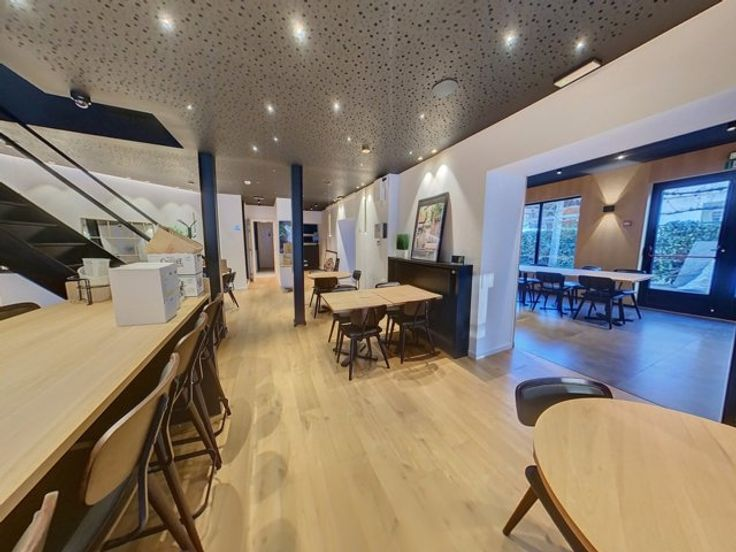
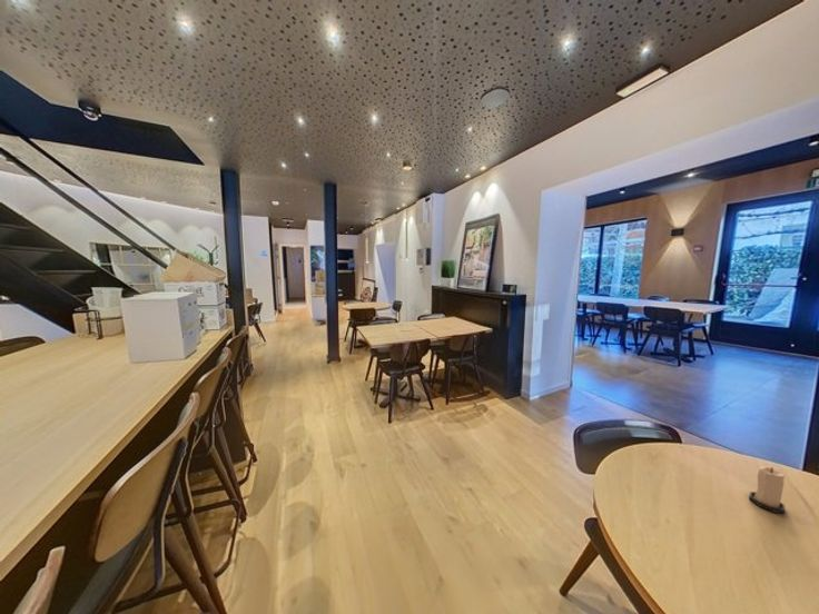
+ candle [748,465,786,514]
